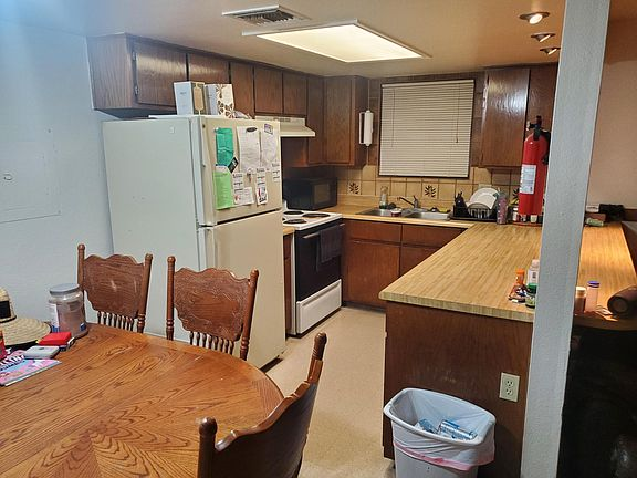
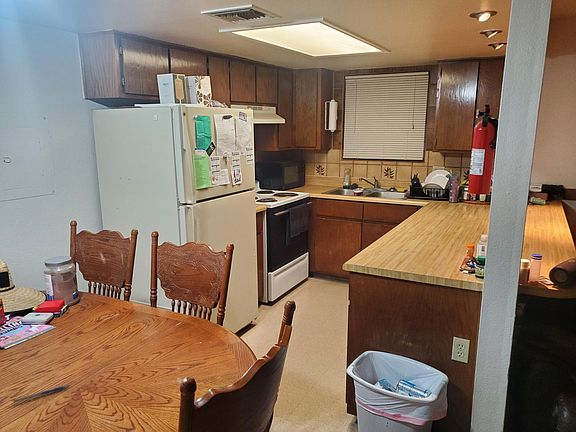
+ pen [12,384,70,404]
